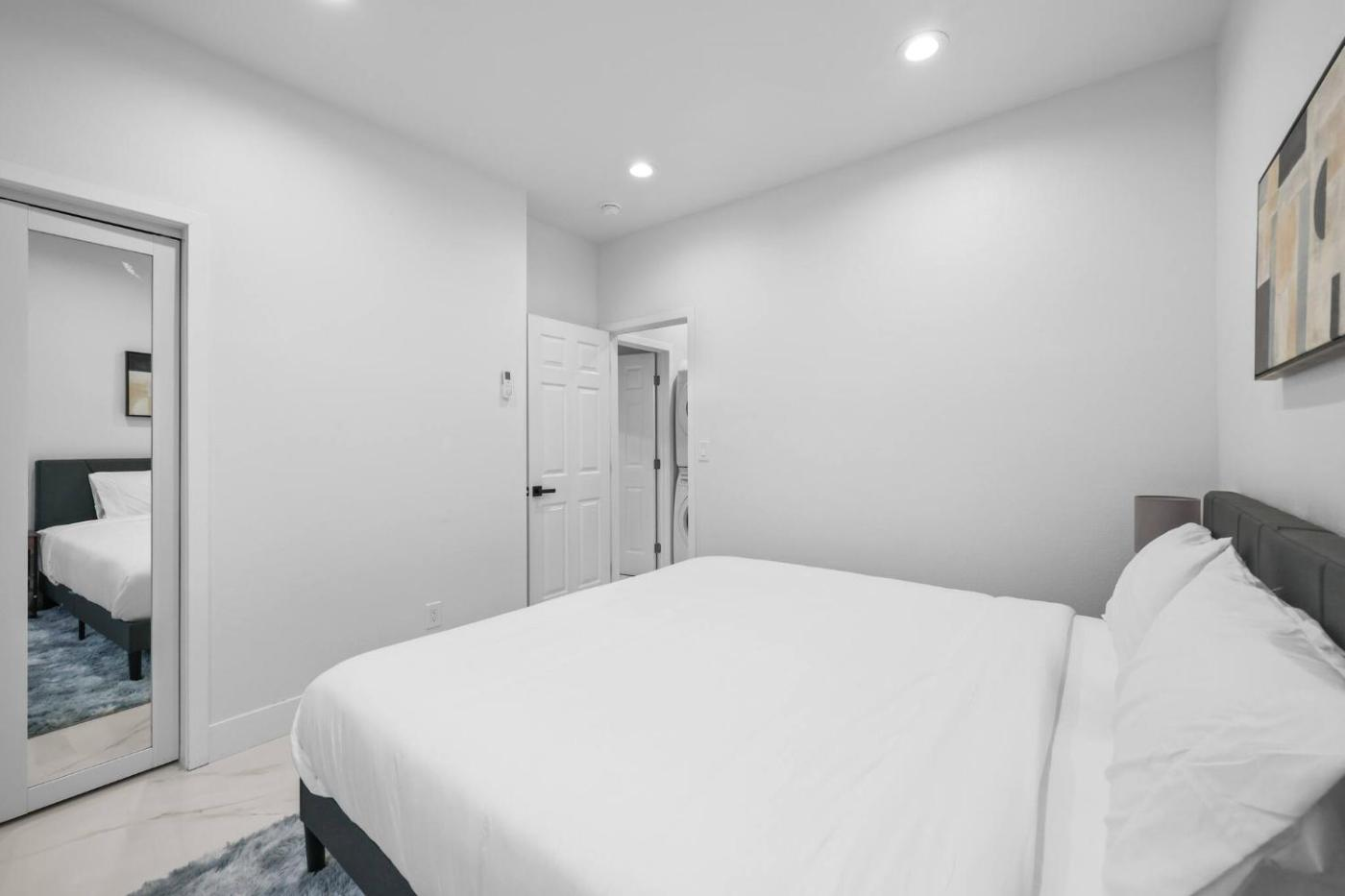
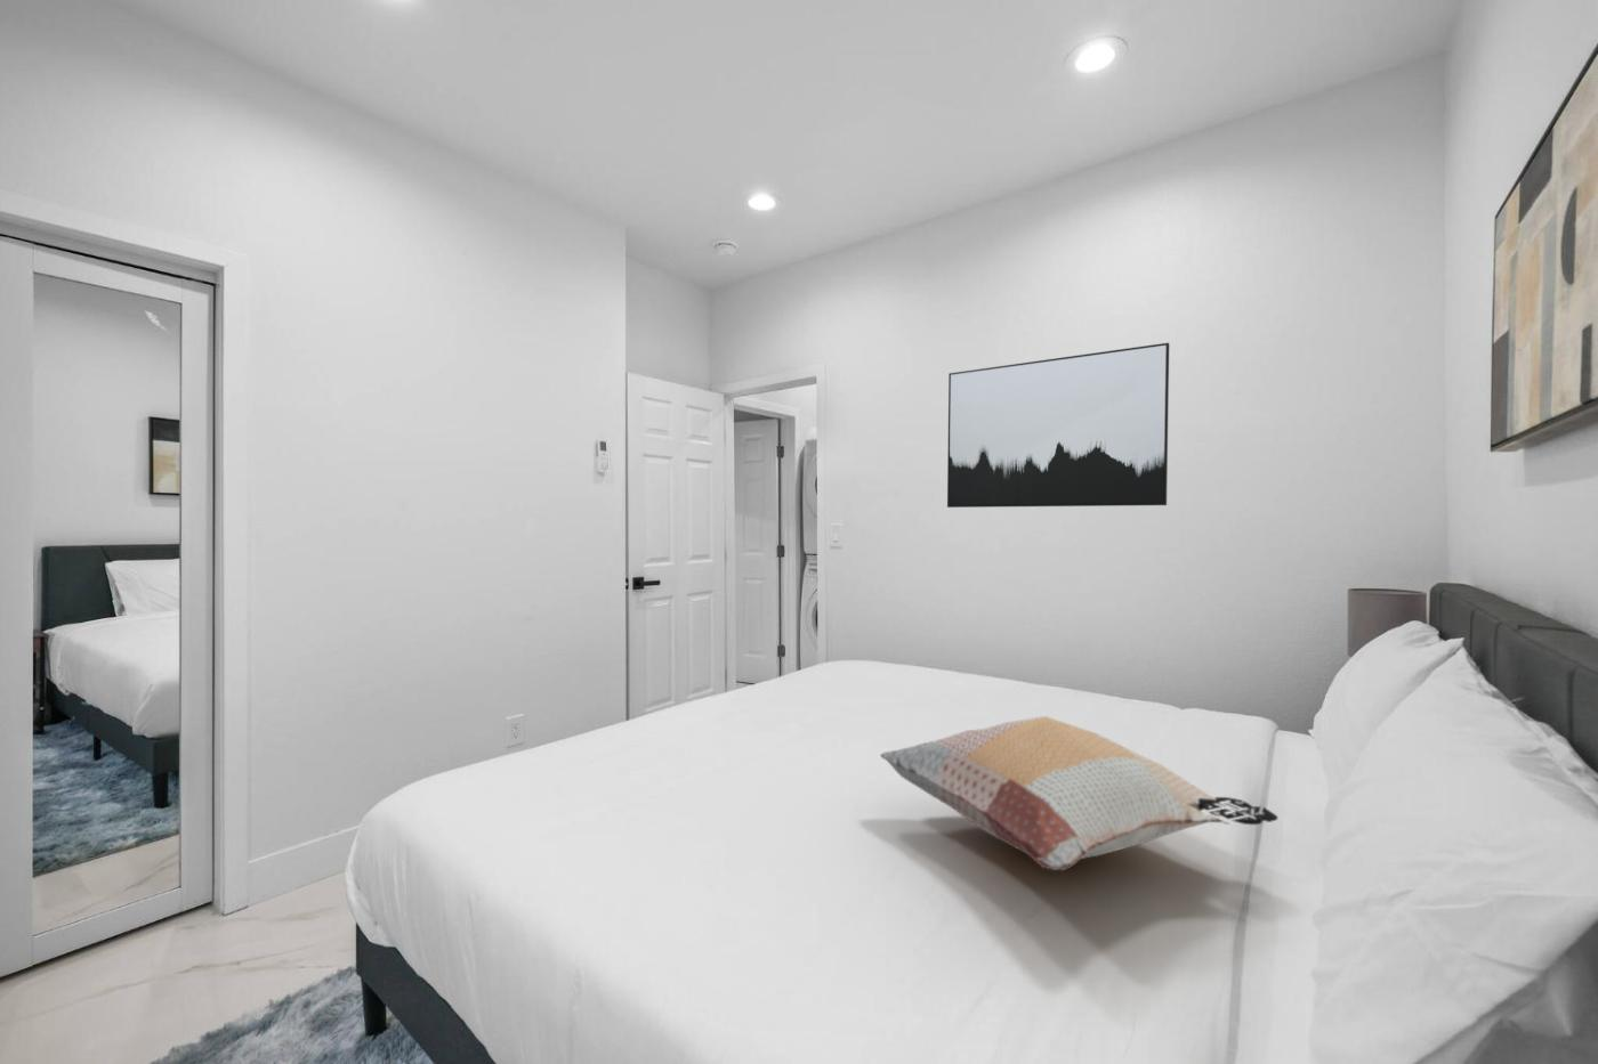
+ wall art [946,342,1170,508]
+ decorative pillow [880,715,1280,872]
